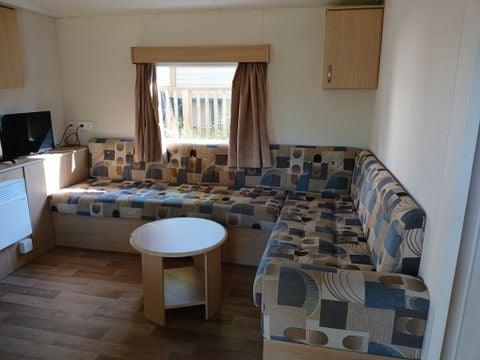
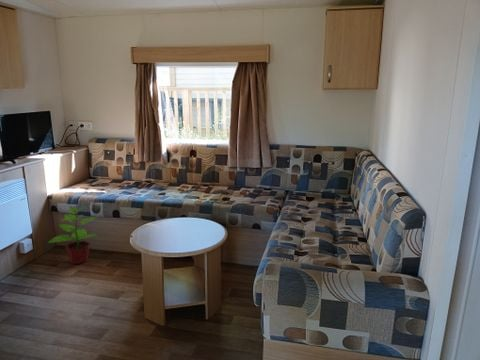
+ potted plant [47,205,99,265]
